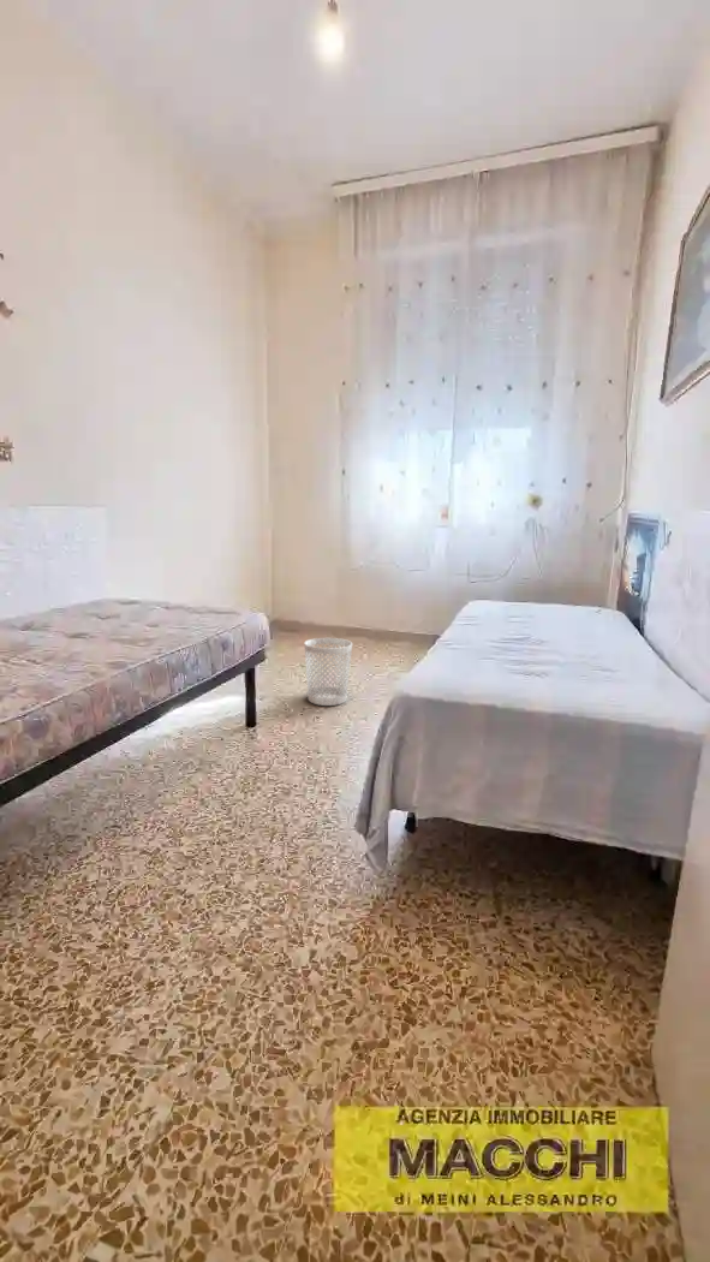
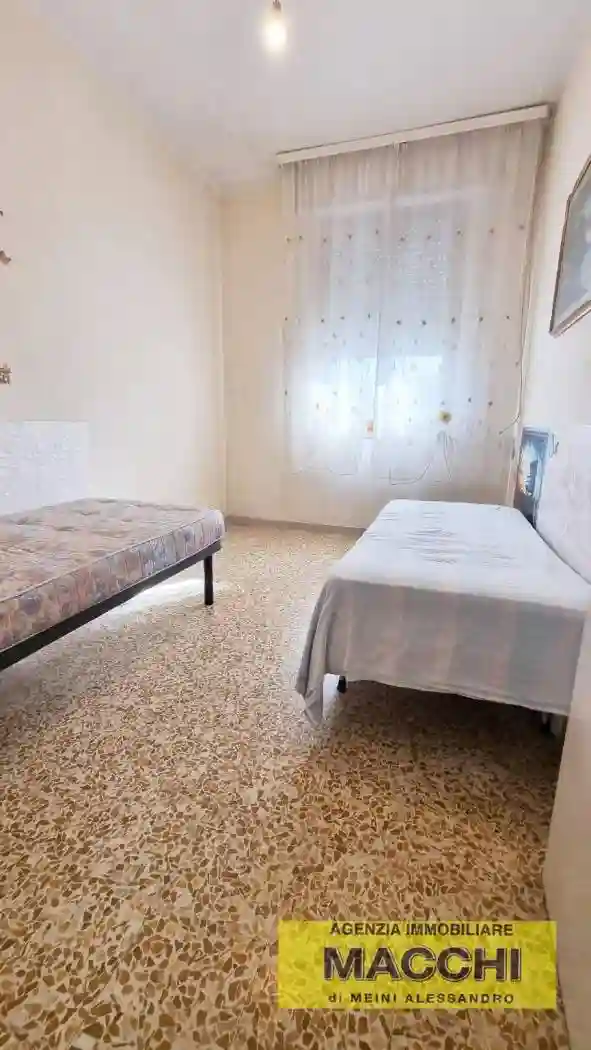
- wastebasket [304,637,353,707]
